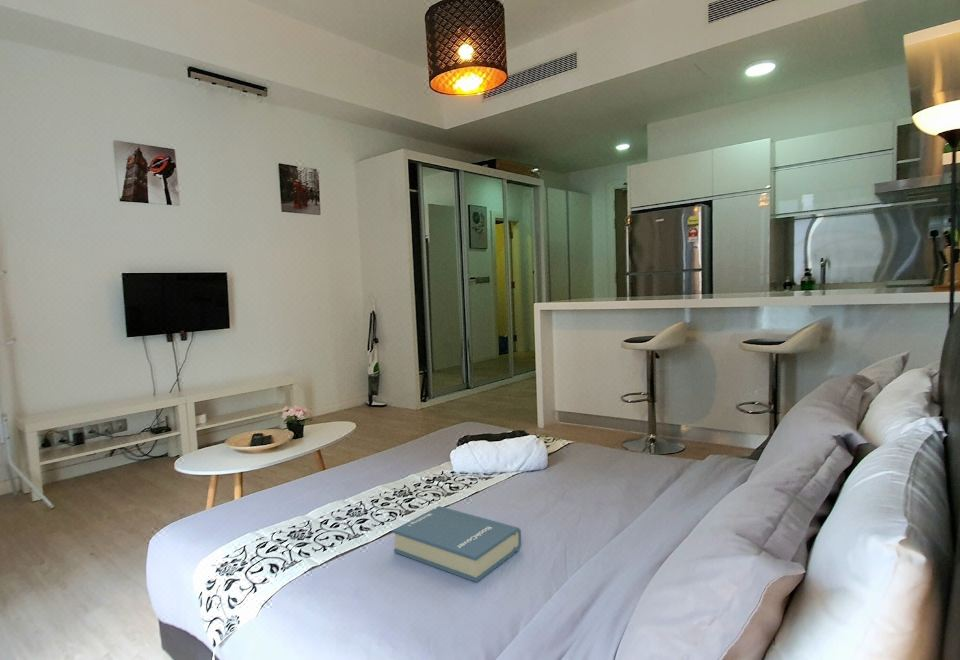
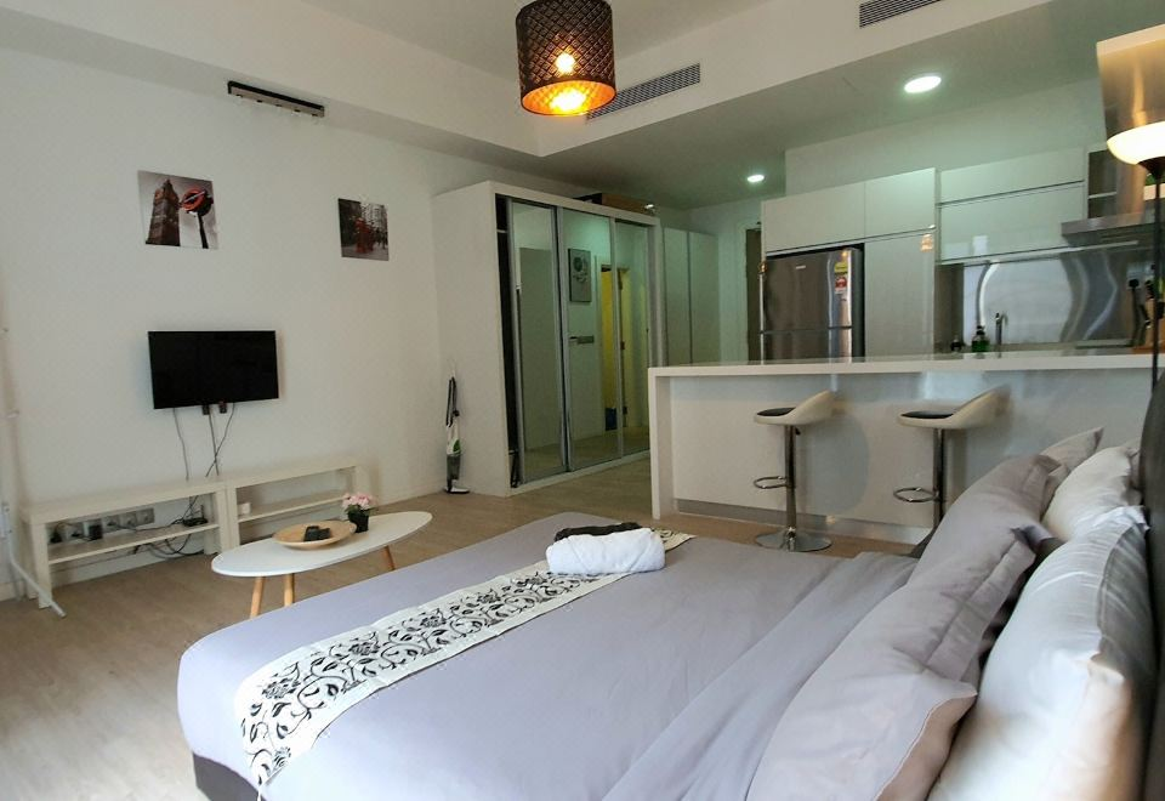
- hardback book [392,505,522,583]
